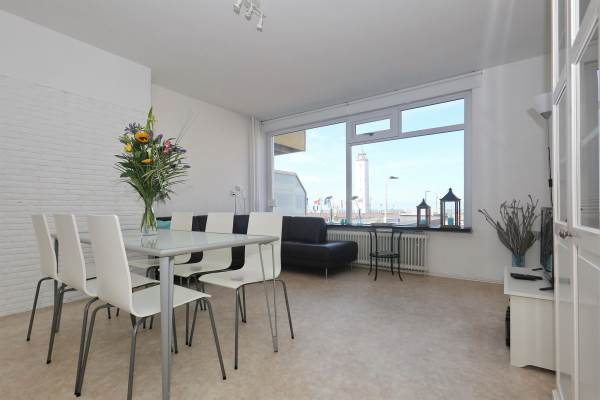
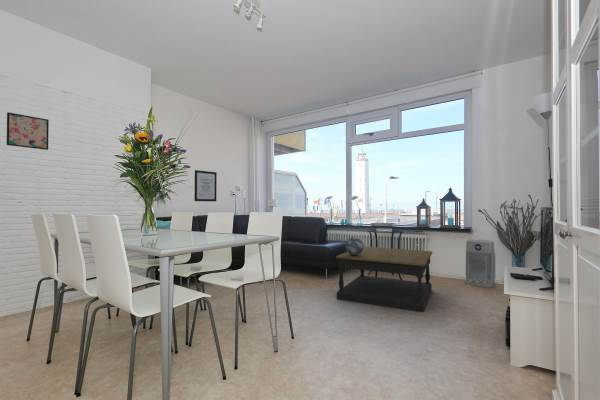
+ coffee table [335,246,434,313]
+ air purifier [465,238,496,288]
+ wall art [194,169,218,202]
+ wall art [6,111,50,151]
+ decorative ball [344,236,365,256]
